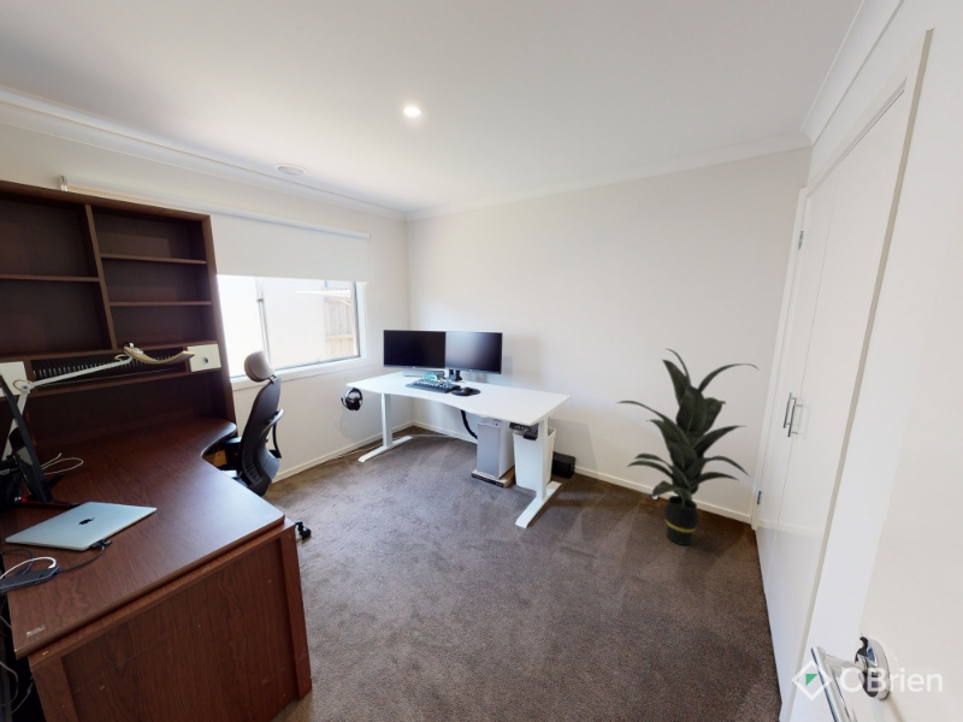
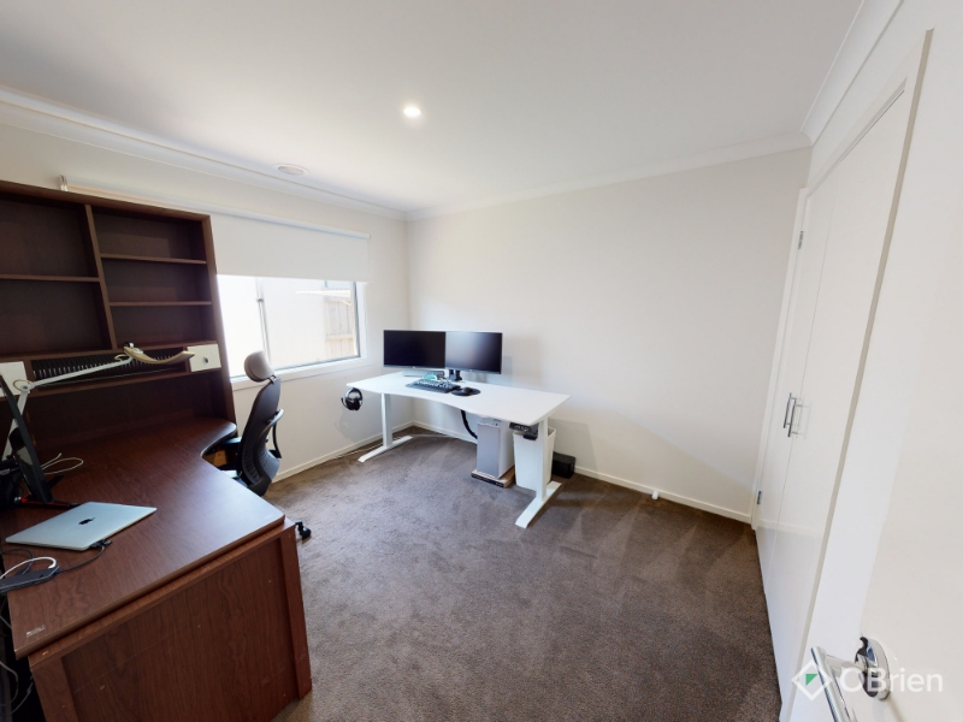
- indoor plant [616,348,760,546]
